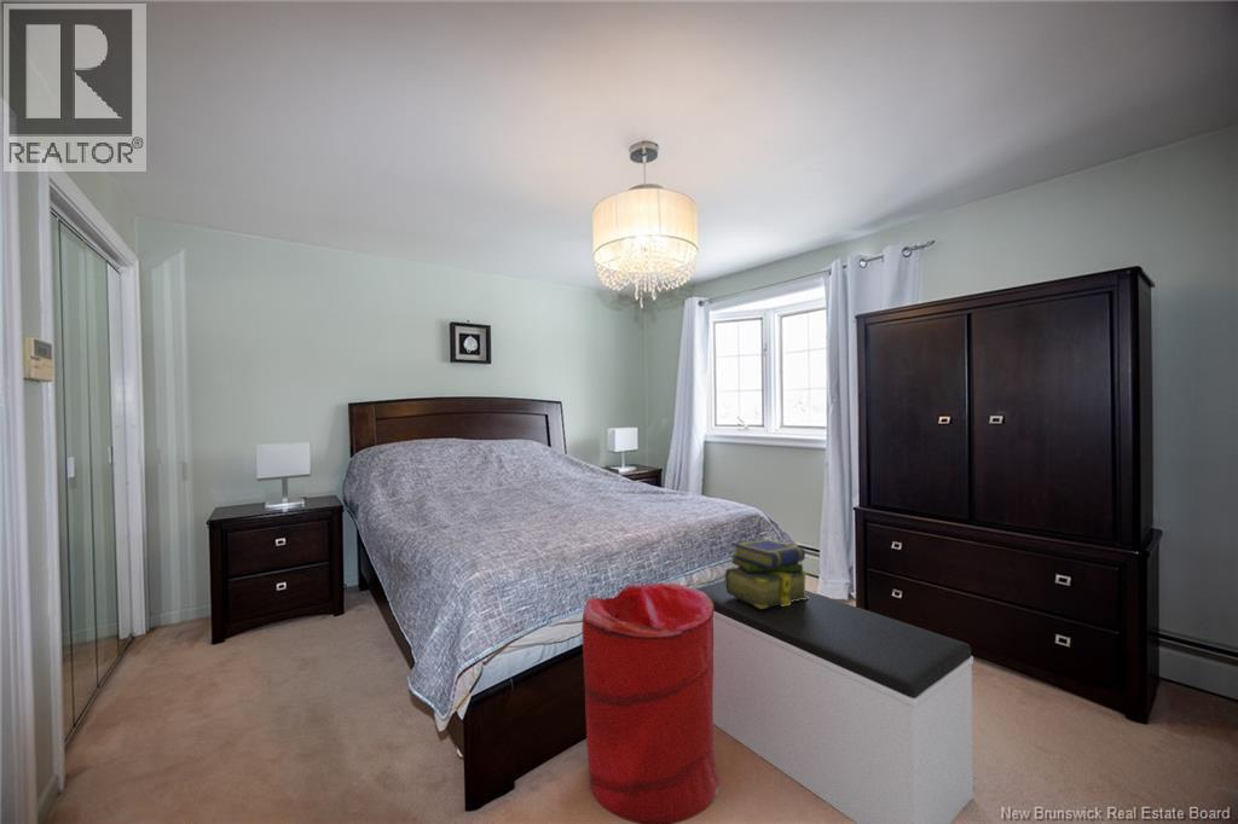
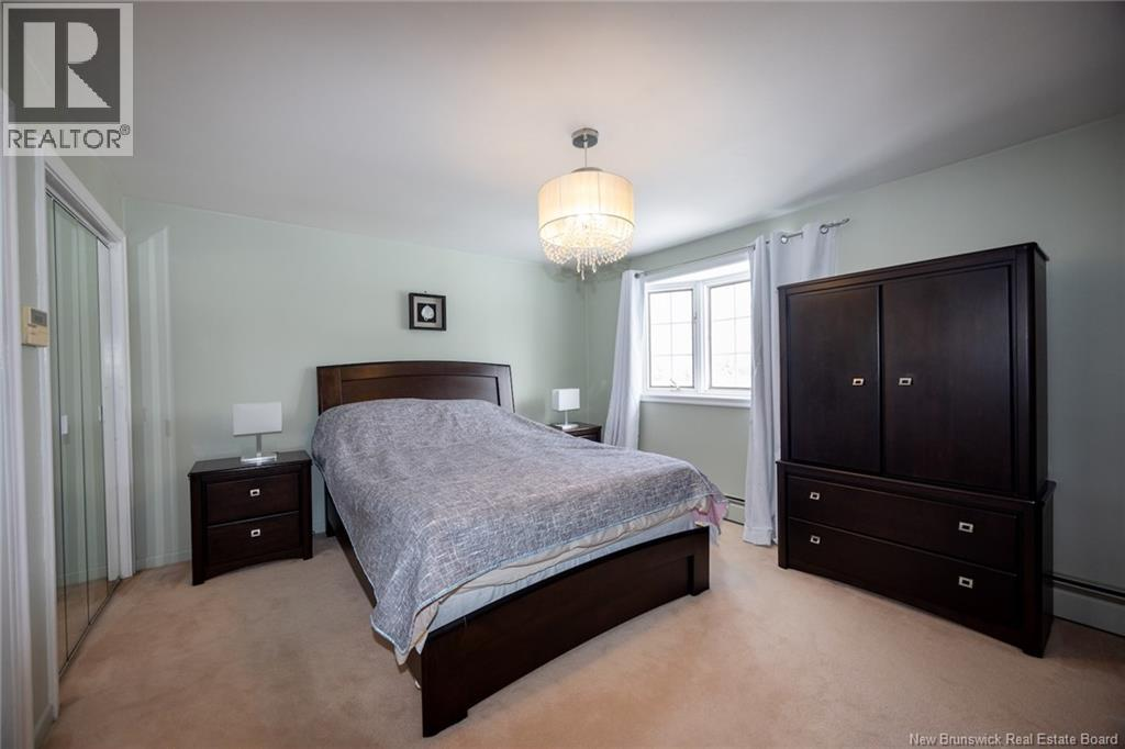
- stack of books [724,538,810,609]
- bench [695,579,974,824]
- laundry hamper [580,581,719,824]
